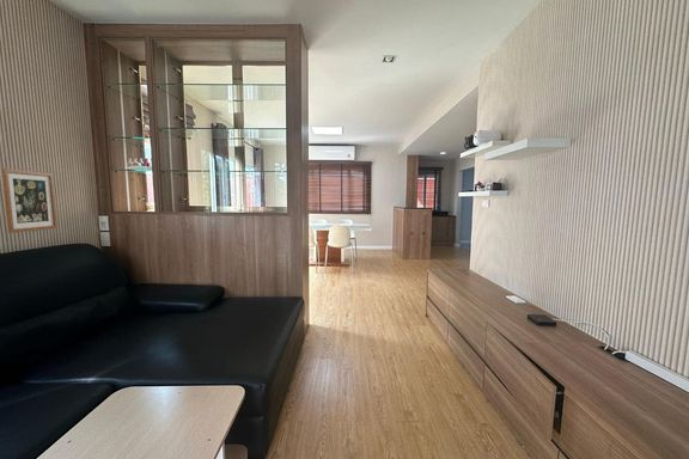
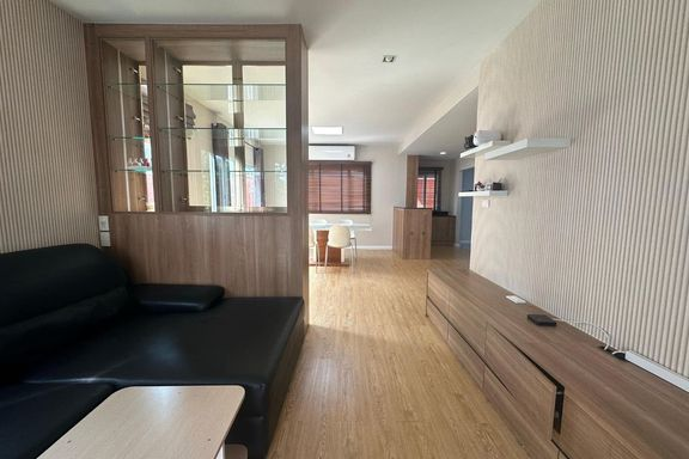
- wall art [0,167,59,234]
